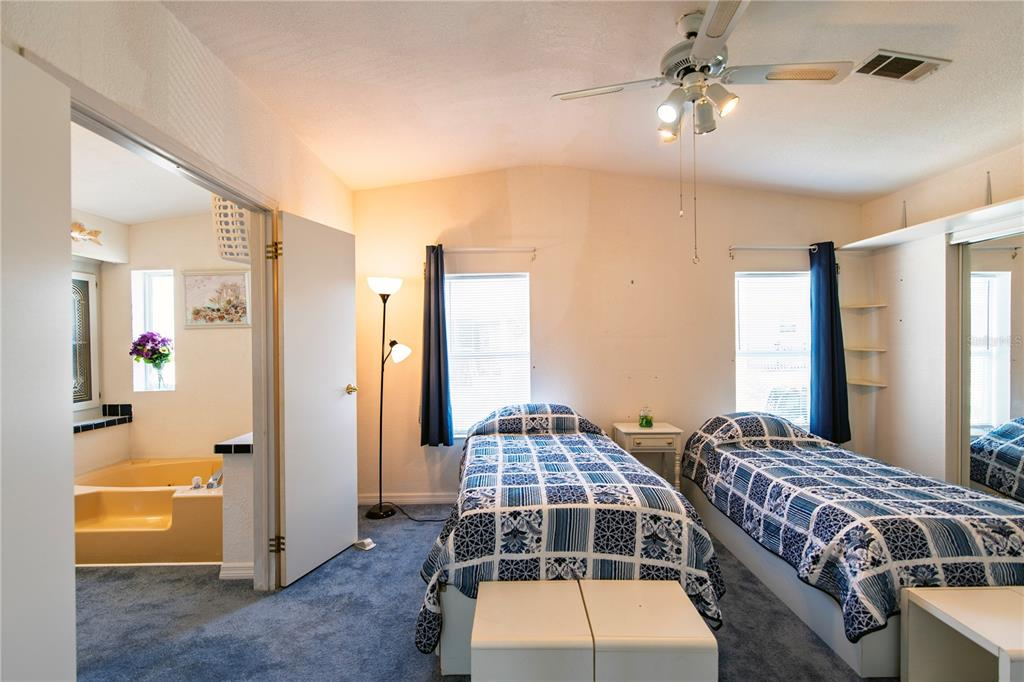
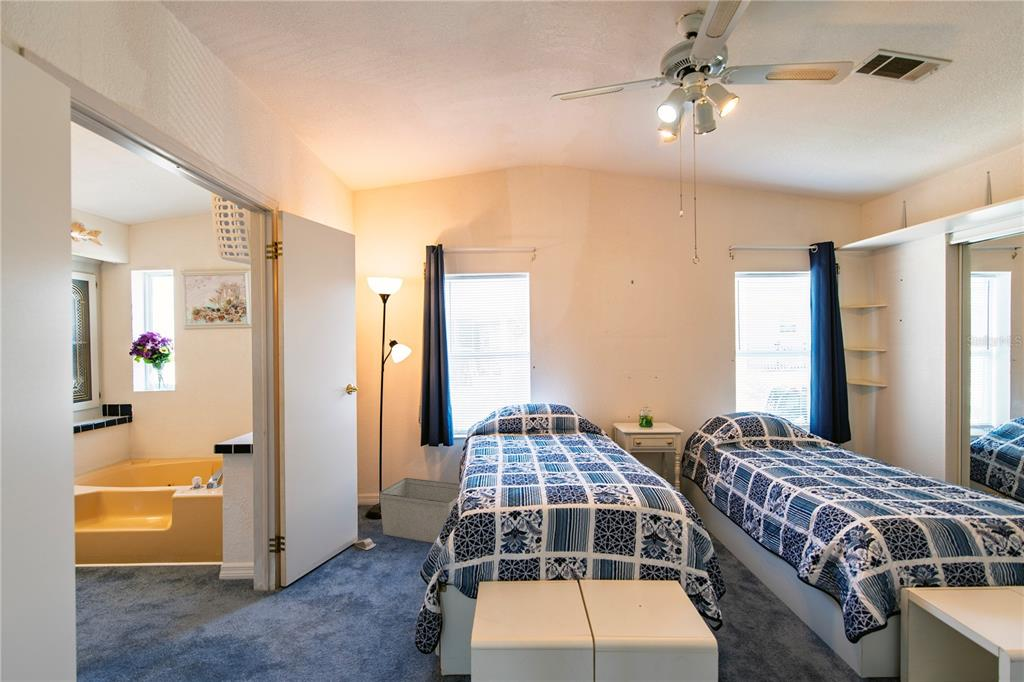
+ storage bin [378,477,461,544]
